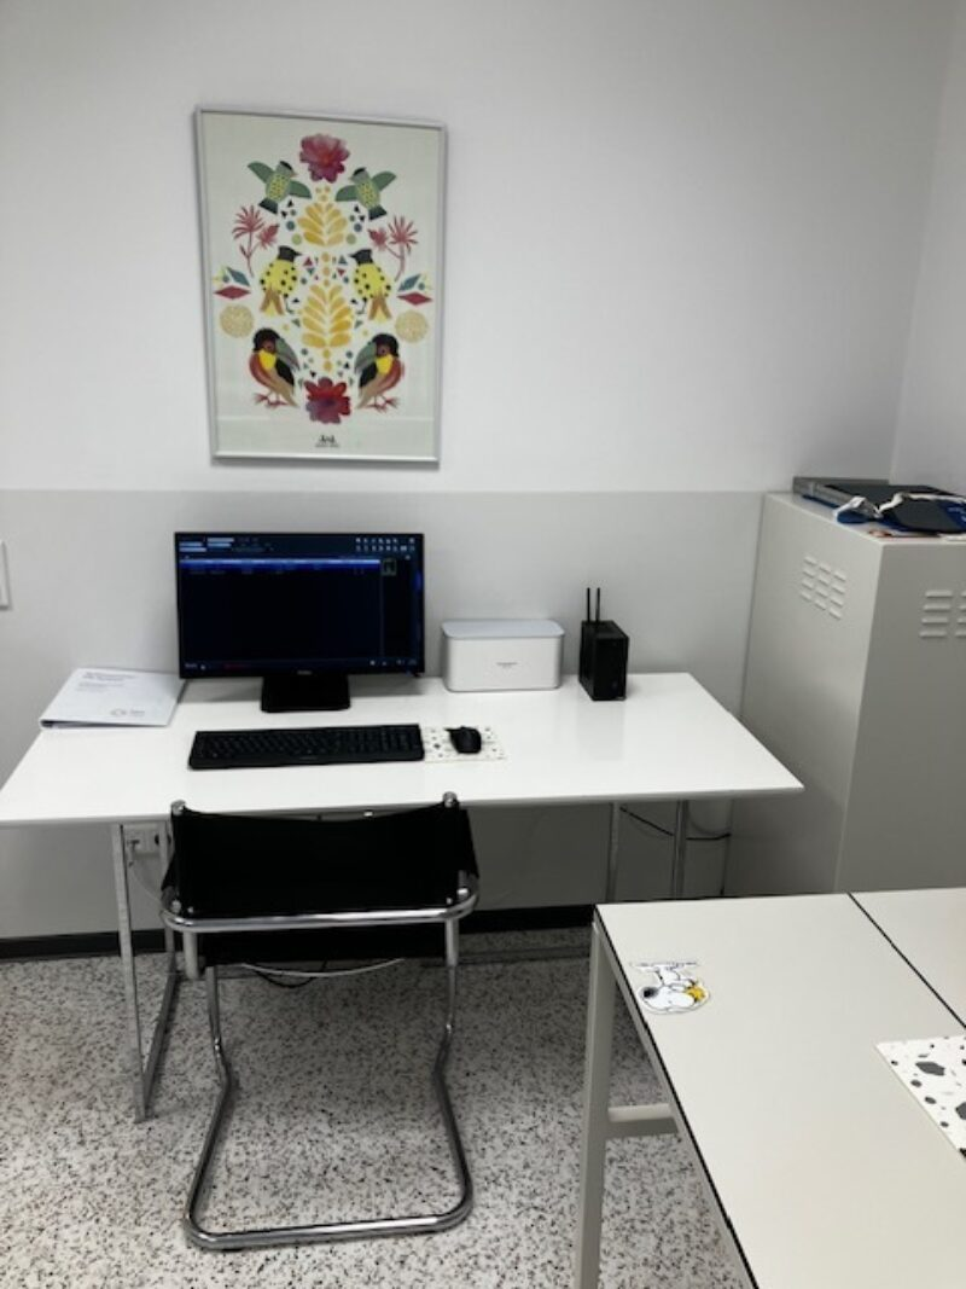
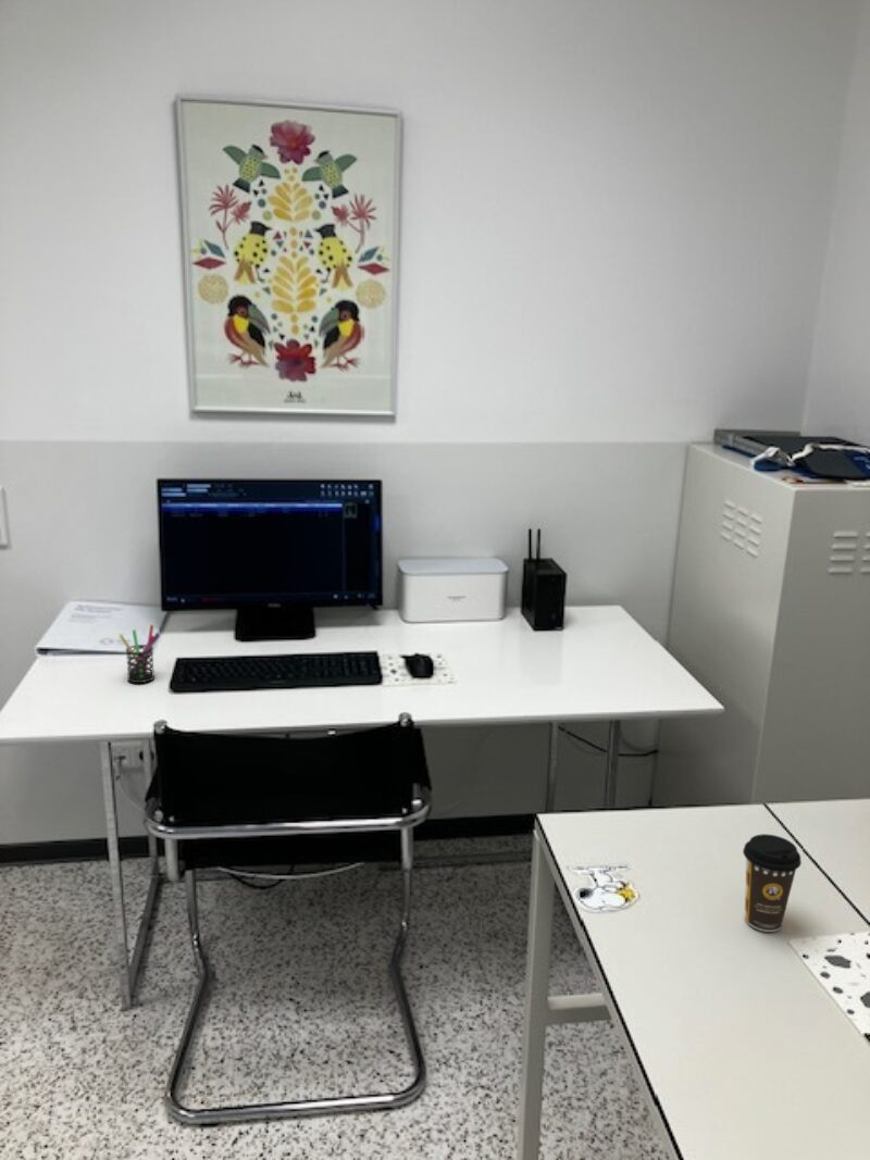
+ coffee cup [742,833,803,933]
+ pen holder [117,624,161,684]
